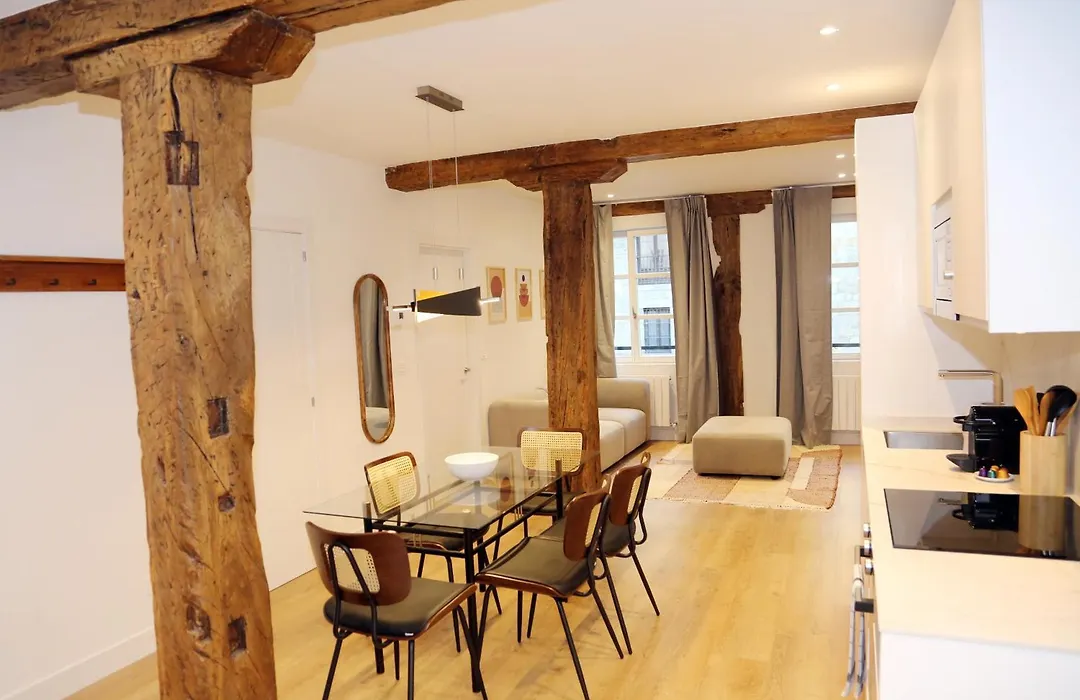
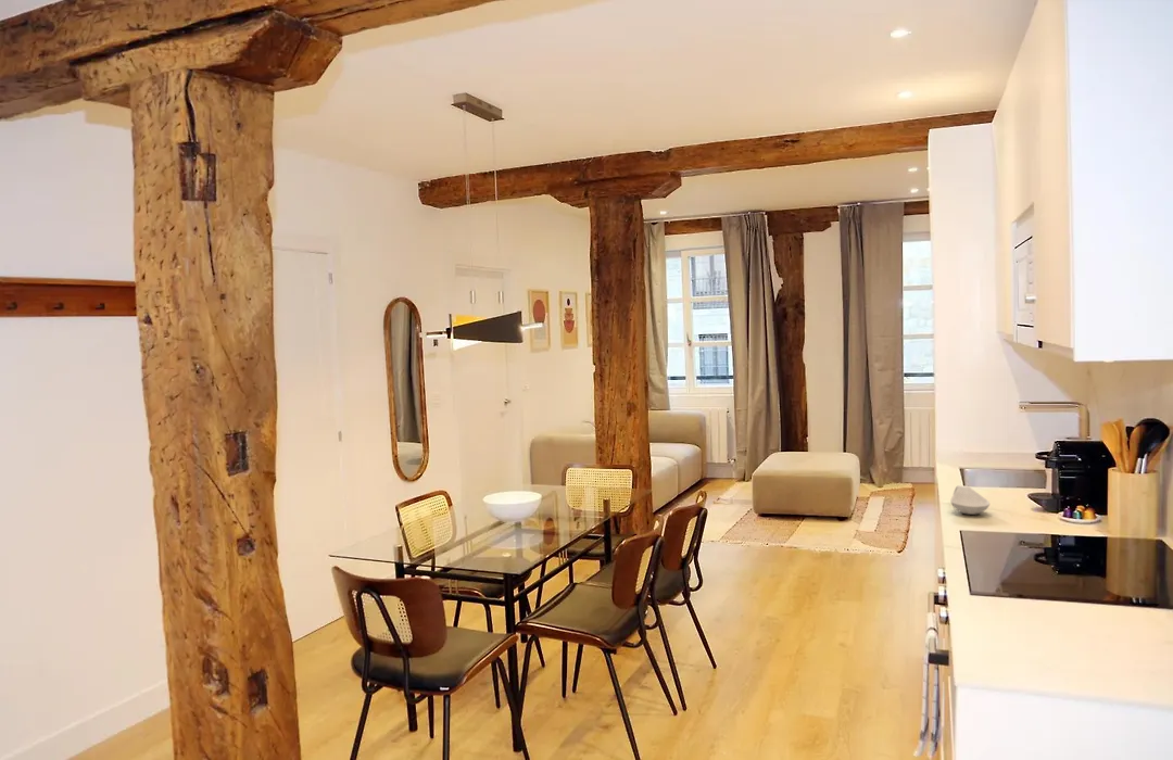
+ spoon rest [949,484,991,516]
